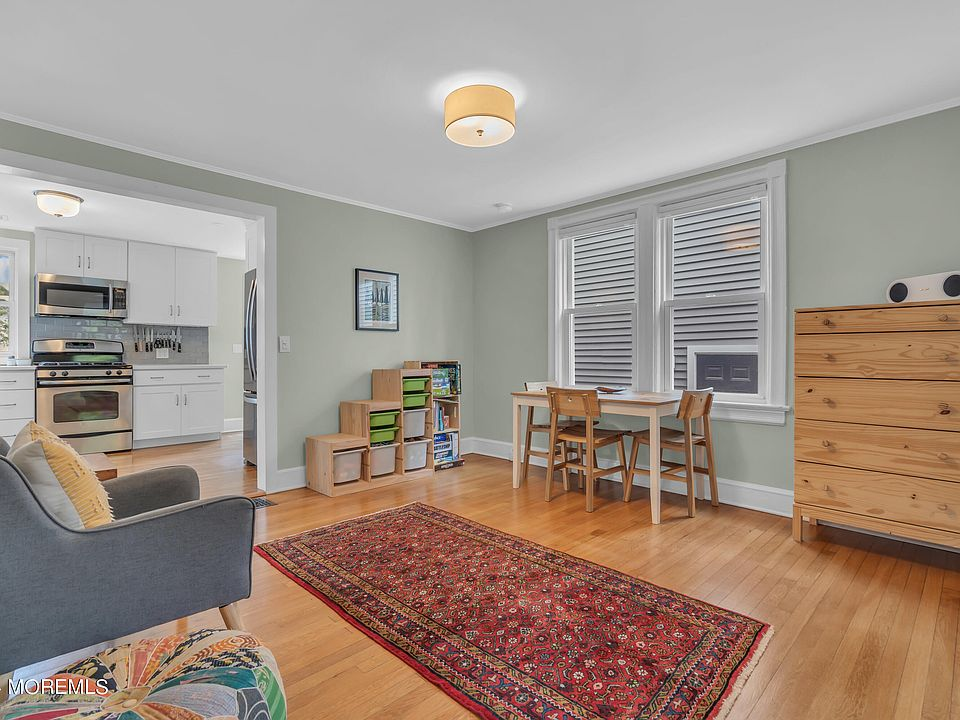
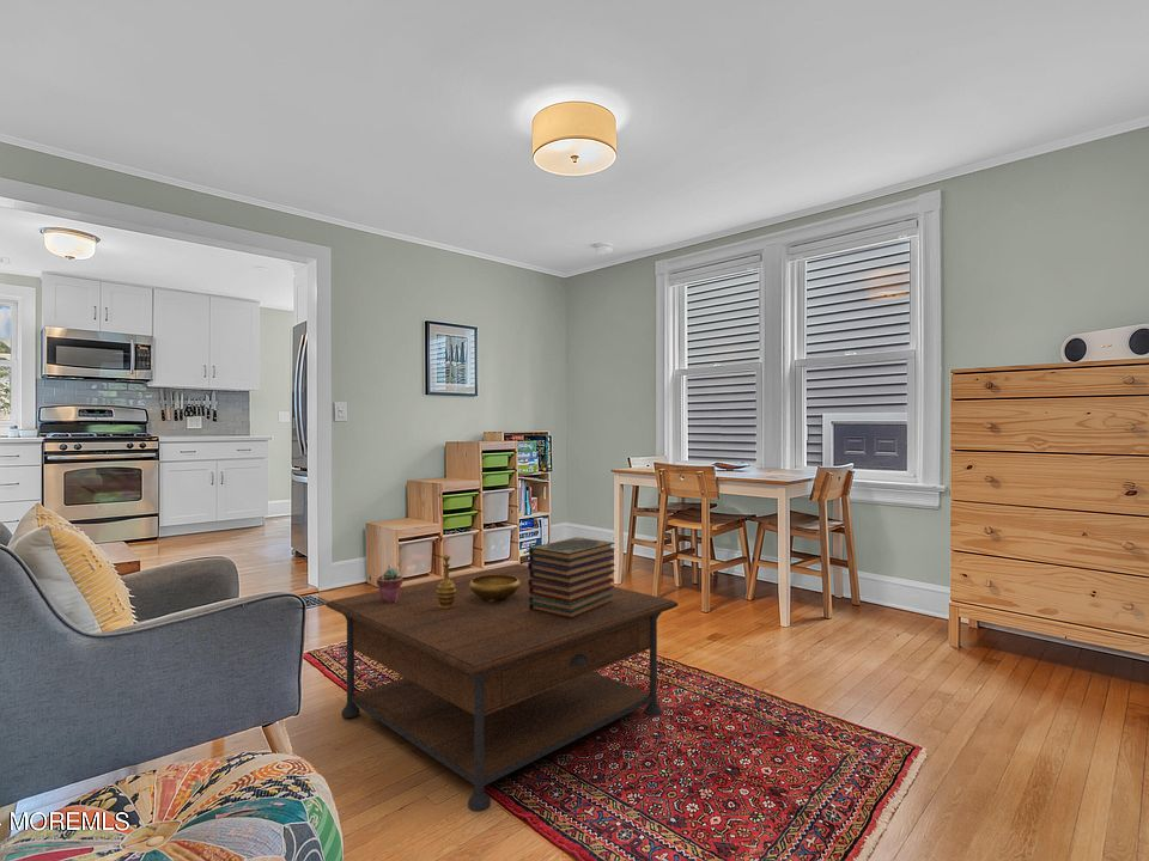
+ decorative bowl [437,554,521,609]
+ potted succulent [376,567,405,603]
+ book stack [527,536,616,619]
+ coffee table [324,563,680,813]
